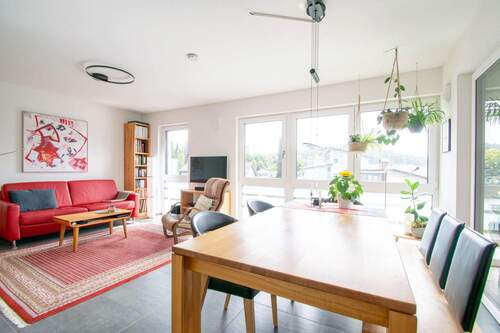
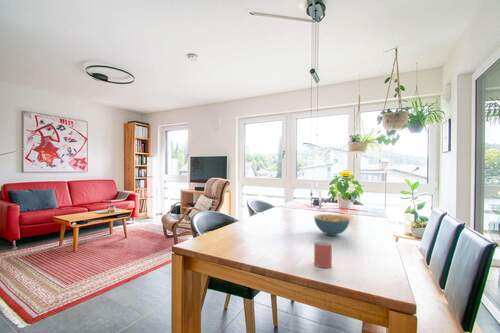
+ cereal bowl [313,213,351,237]
+ cup [313,239,333,269]
